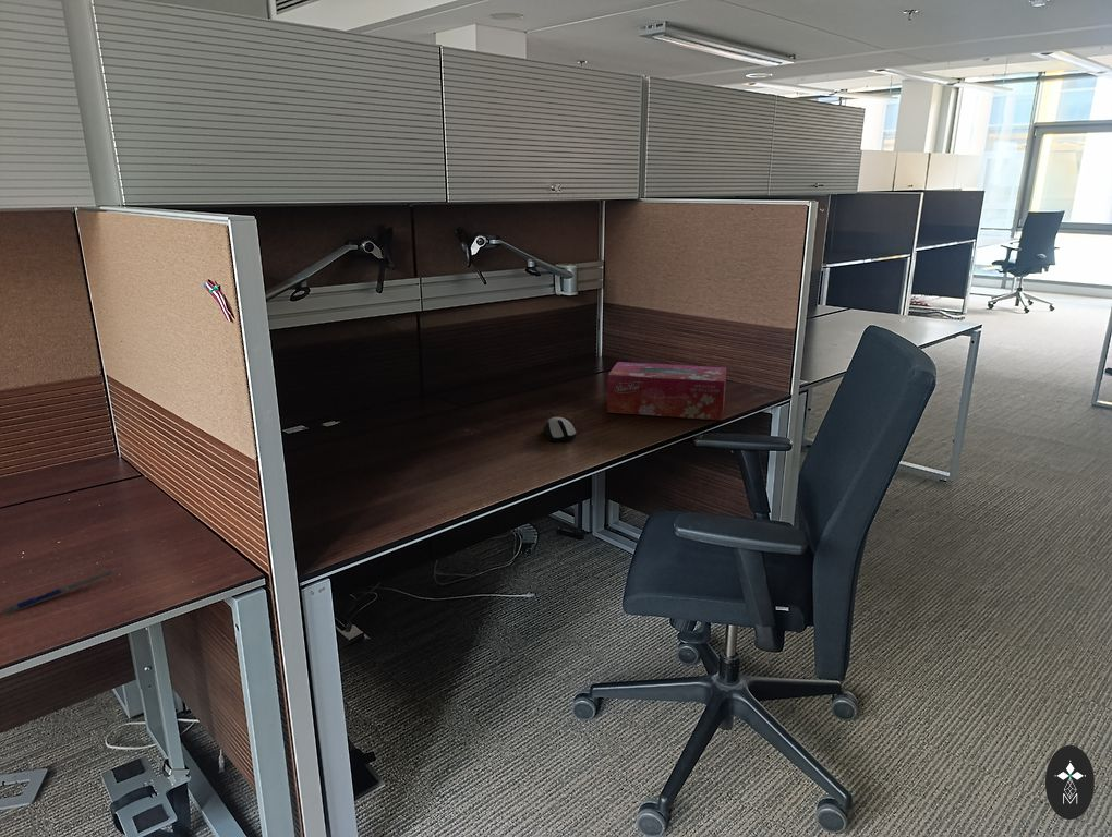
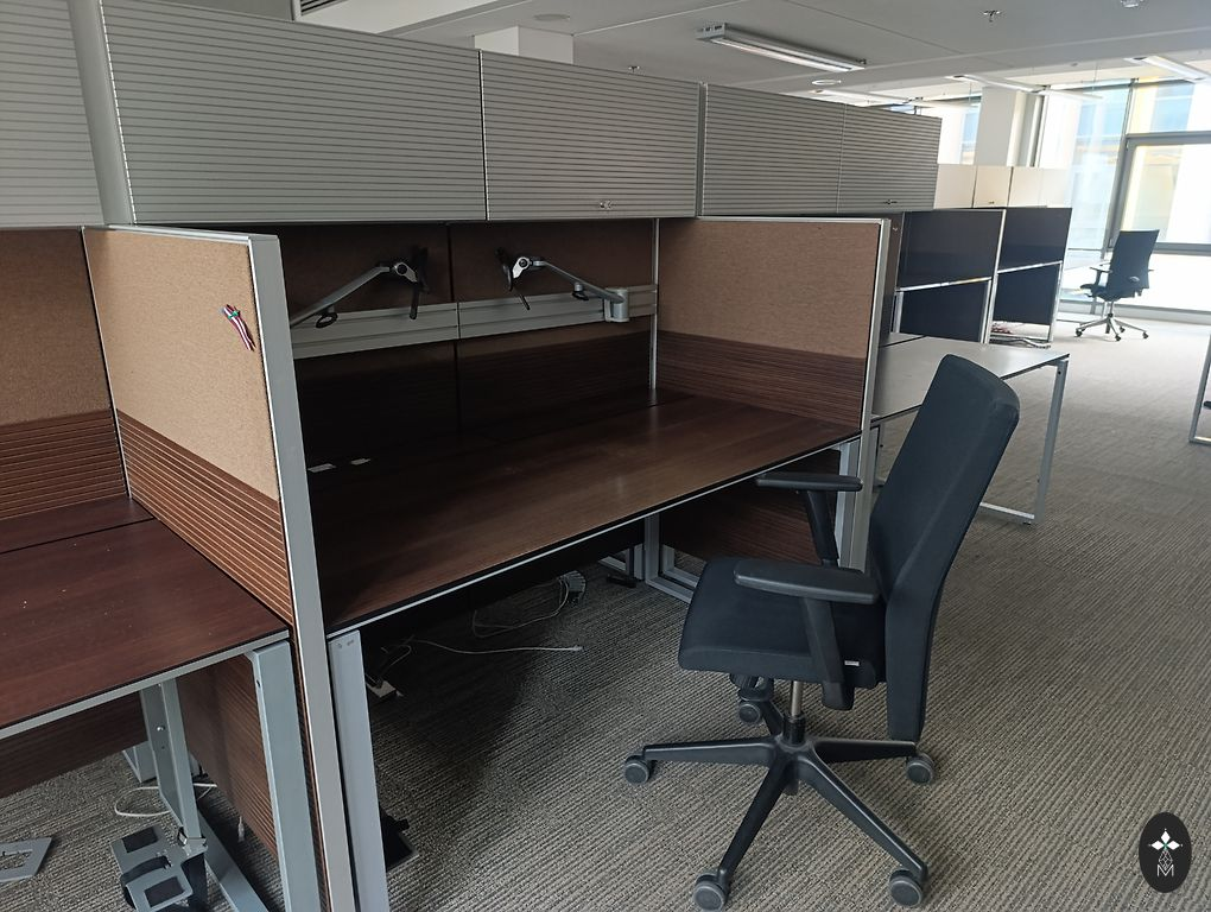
- tissue box [606,361,727,421]
- computer mouse [543,416,578,442]
- pen [1,570,116,616]
